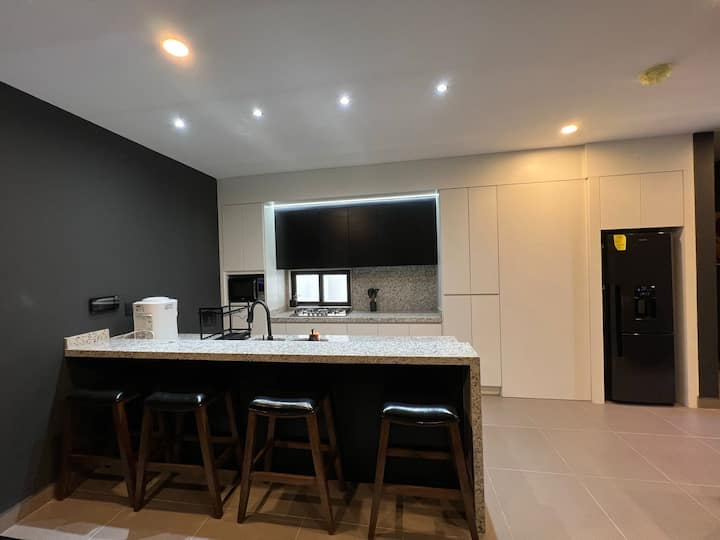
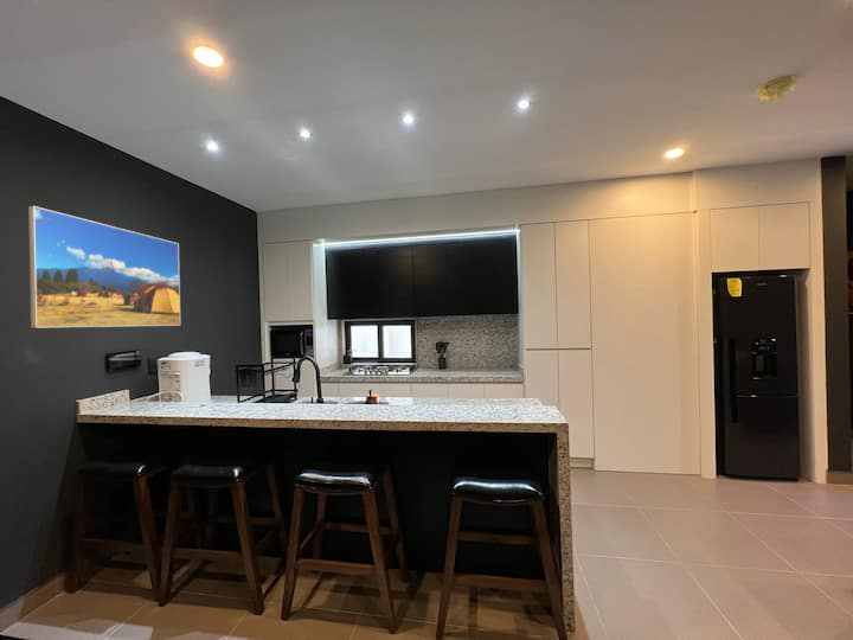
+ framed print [27,205,181,329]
